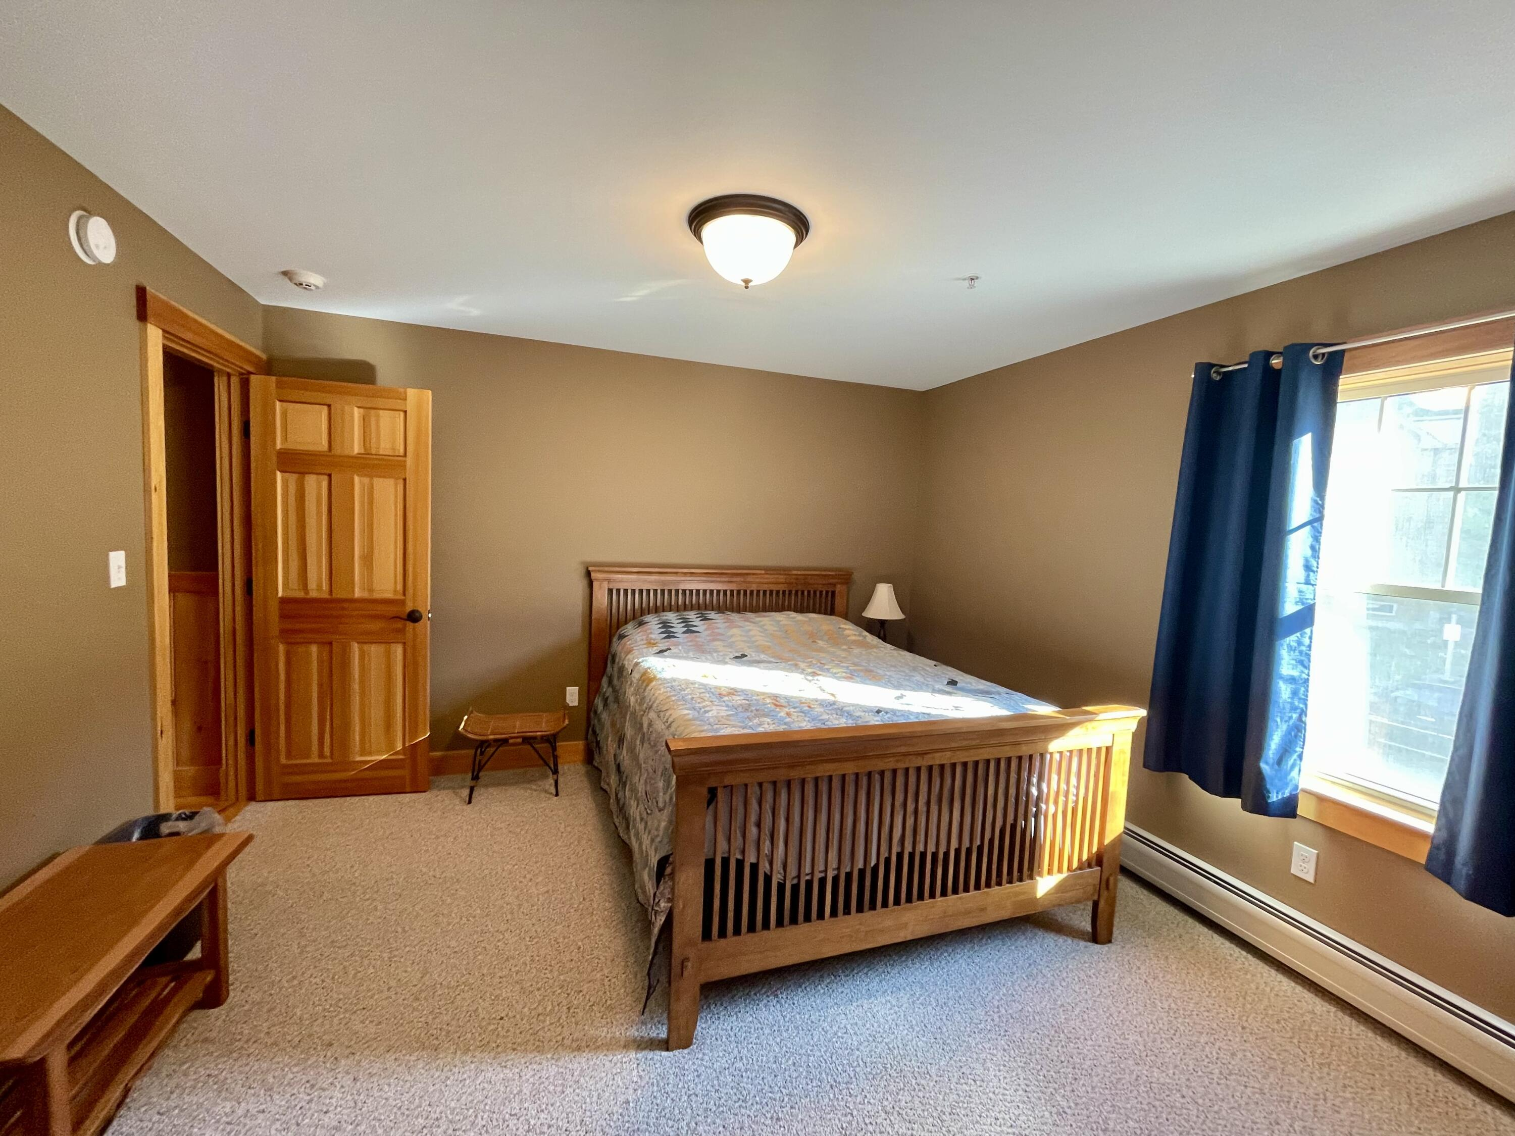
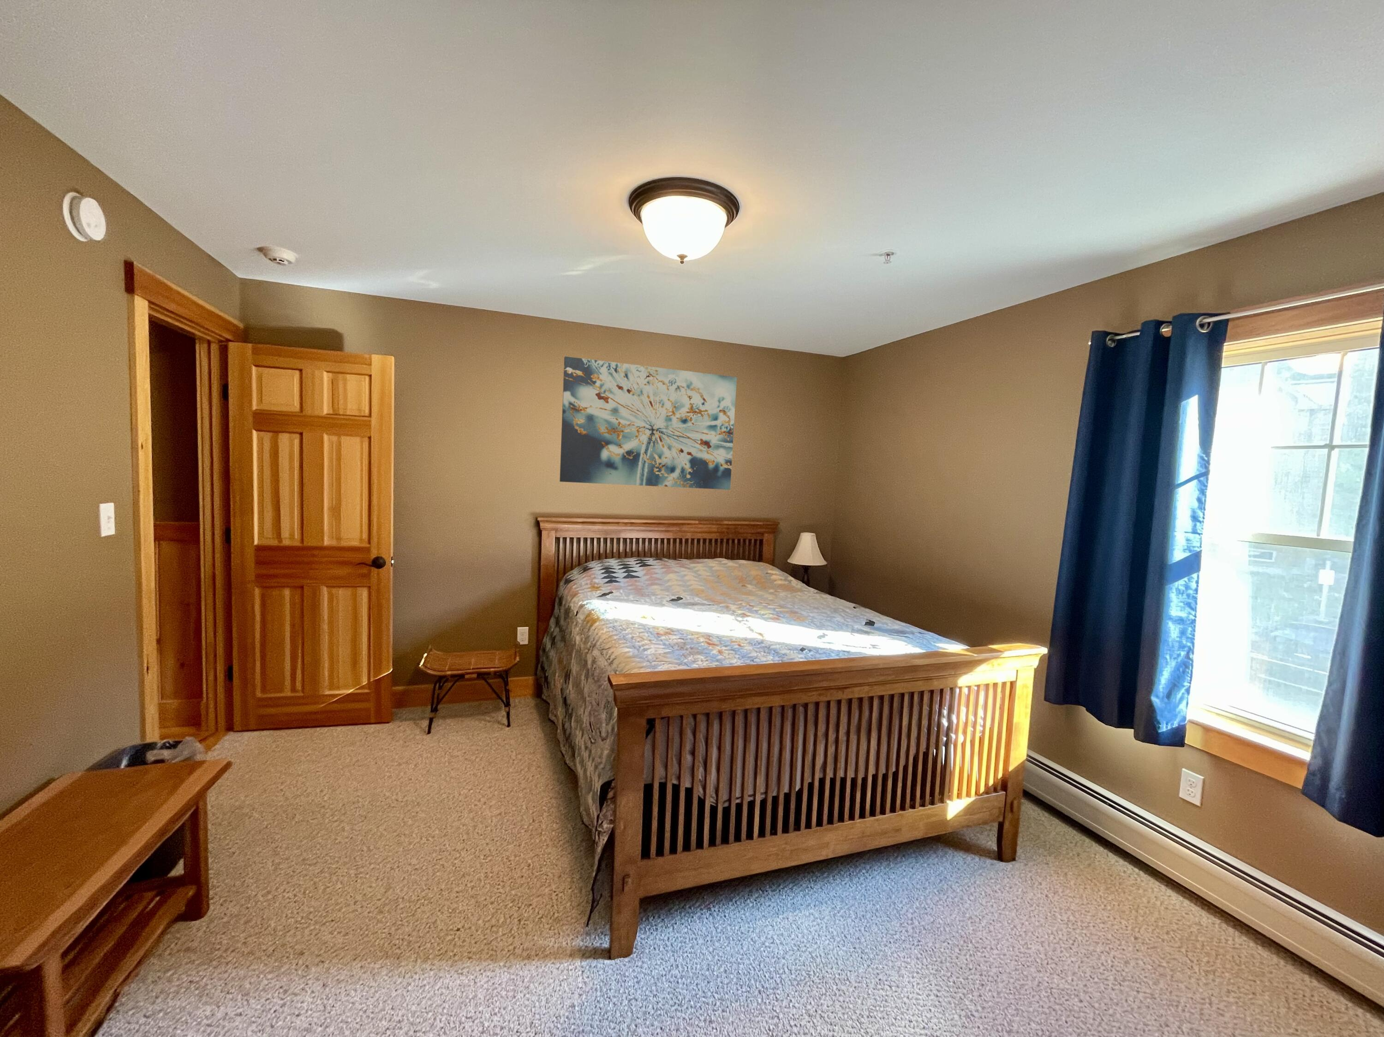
+ wall art [559,356,737,490]
